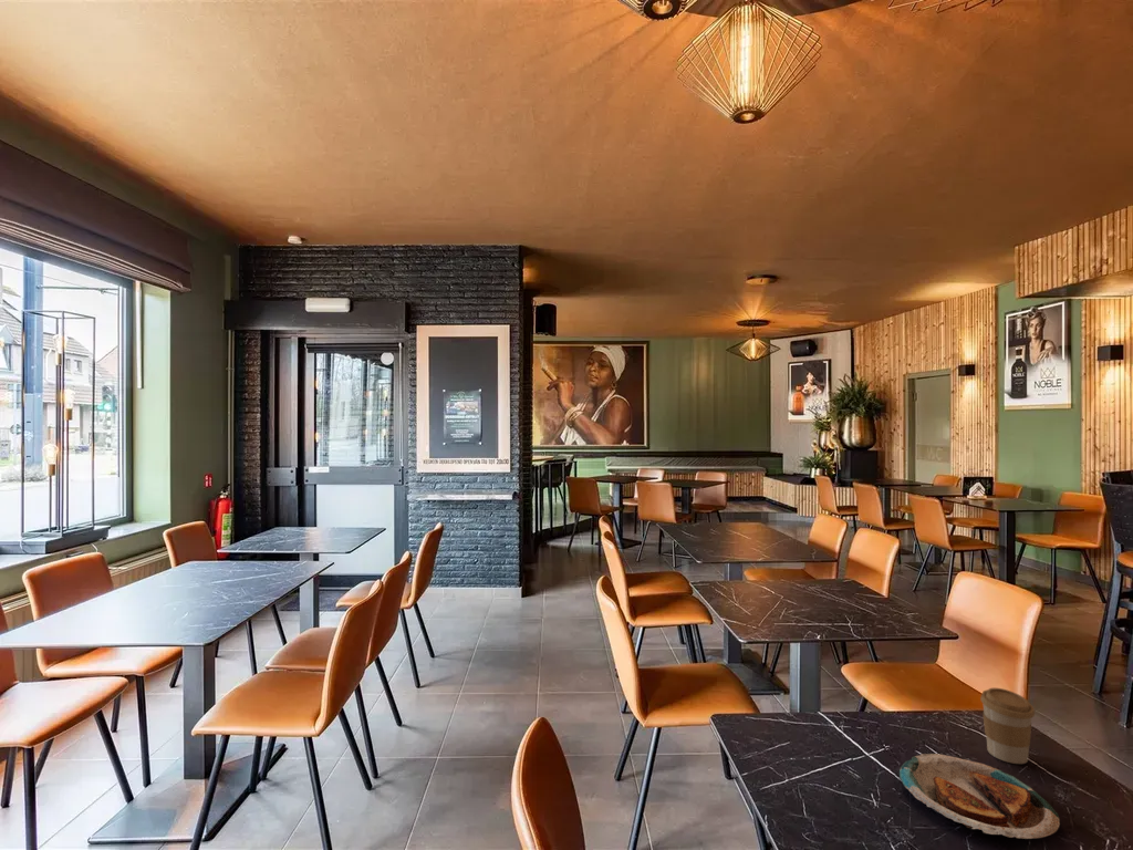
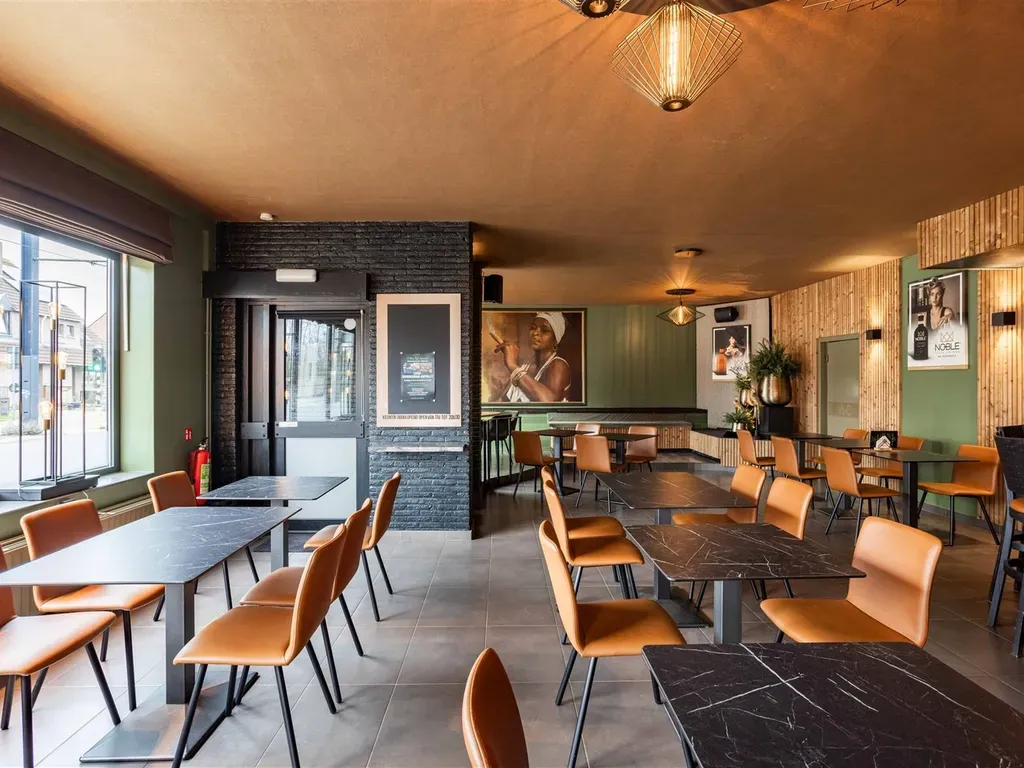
- plate [897,753,1061,840]
- coffee cup [979,687,1036,765]
